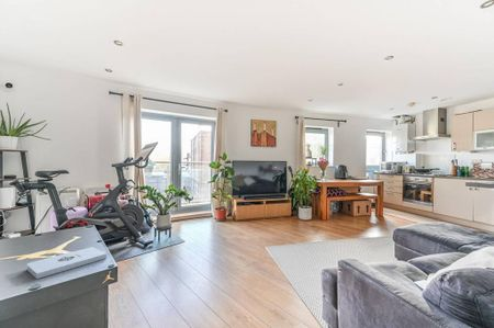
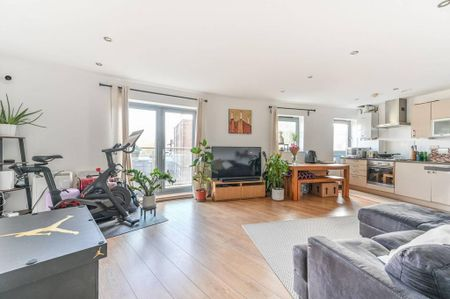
- notepad [25,246,108,280]
